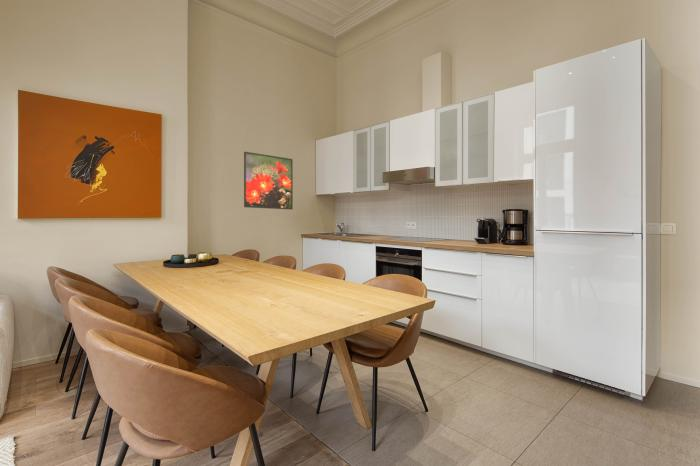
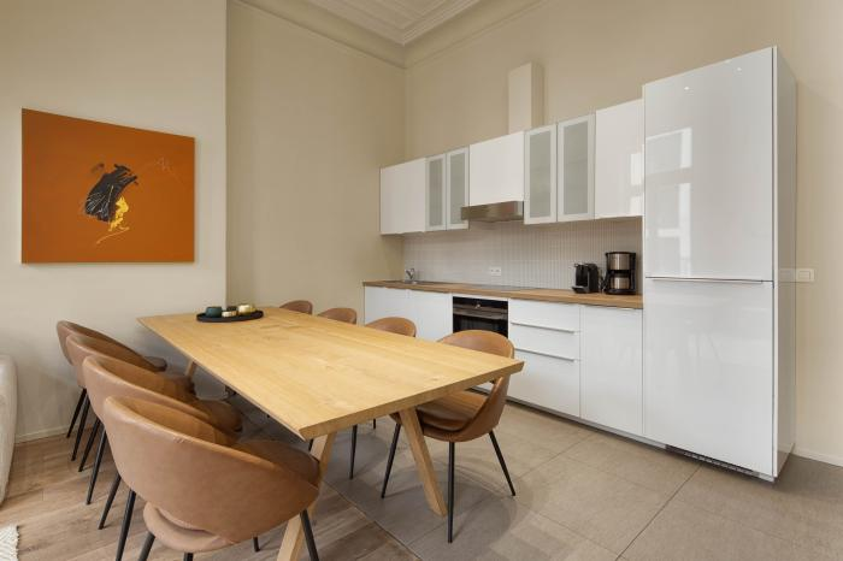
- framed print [243,151,294,211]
